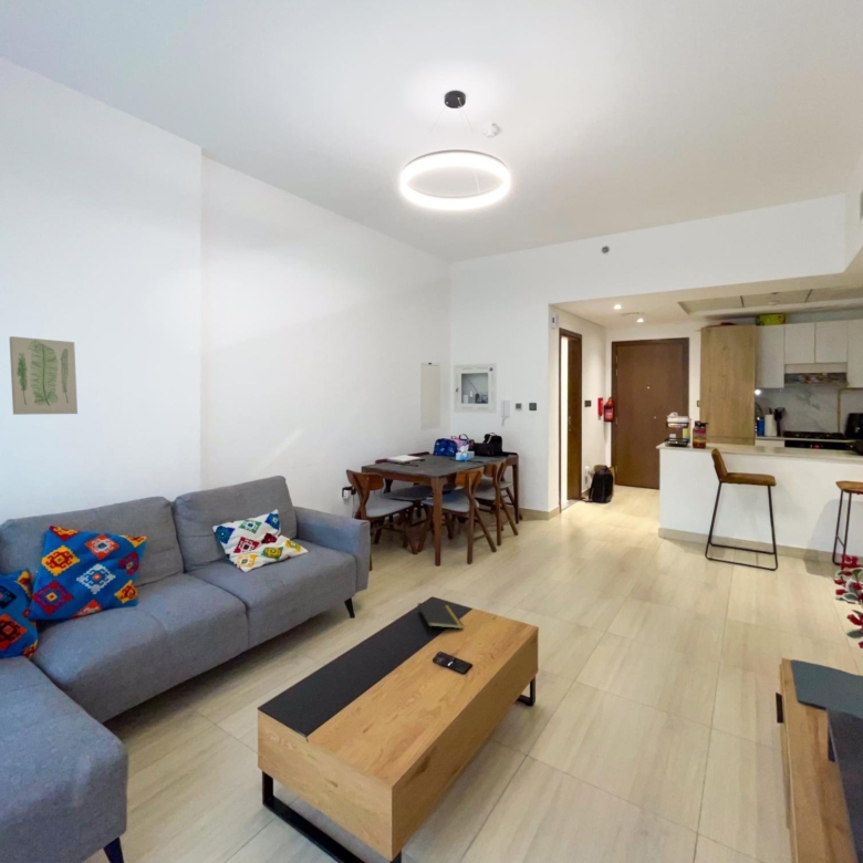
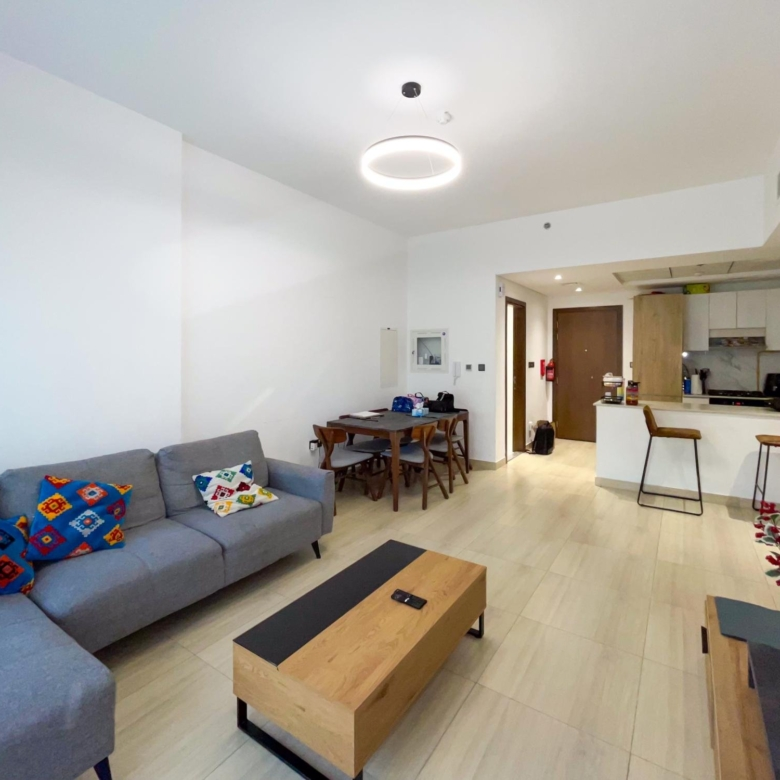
- wall art [8,335,79,416]
- notepad [416,602,465,635]
